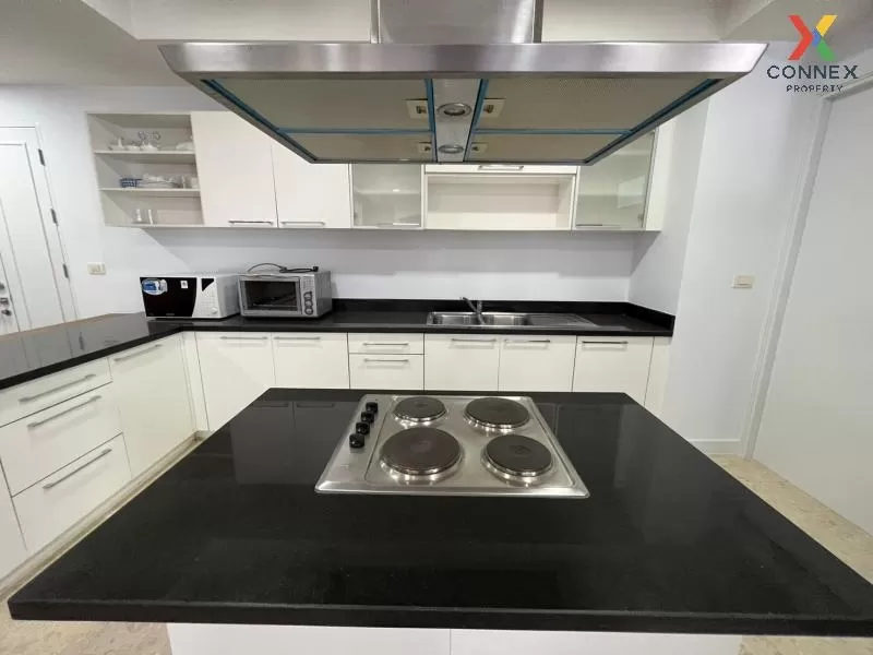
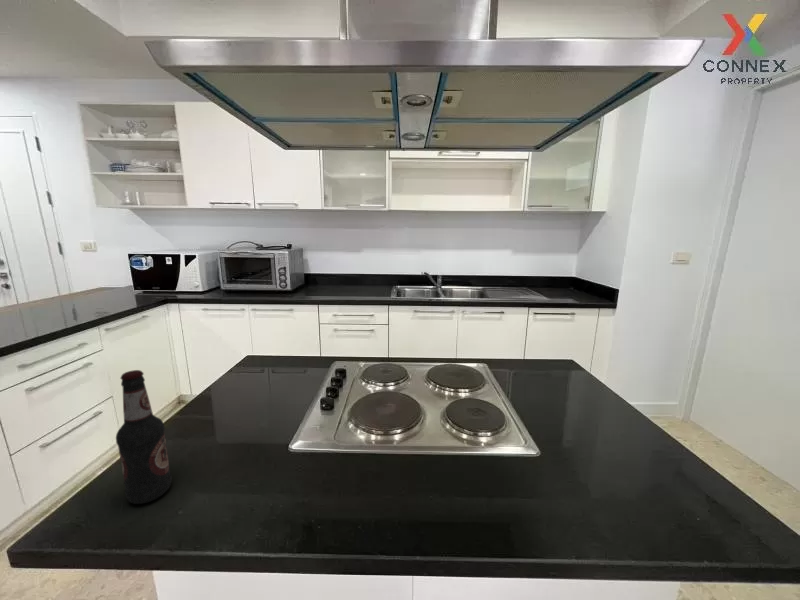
+ bottle [115,369,173,505]
